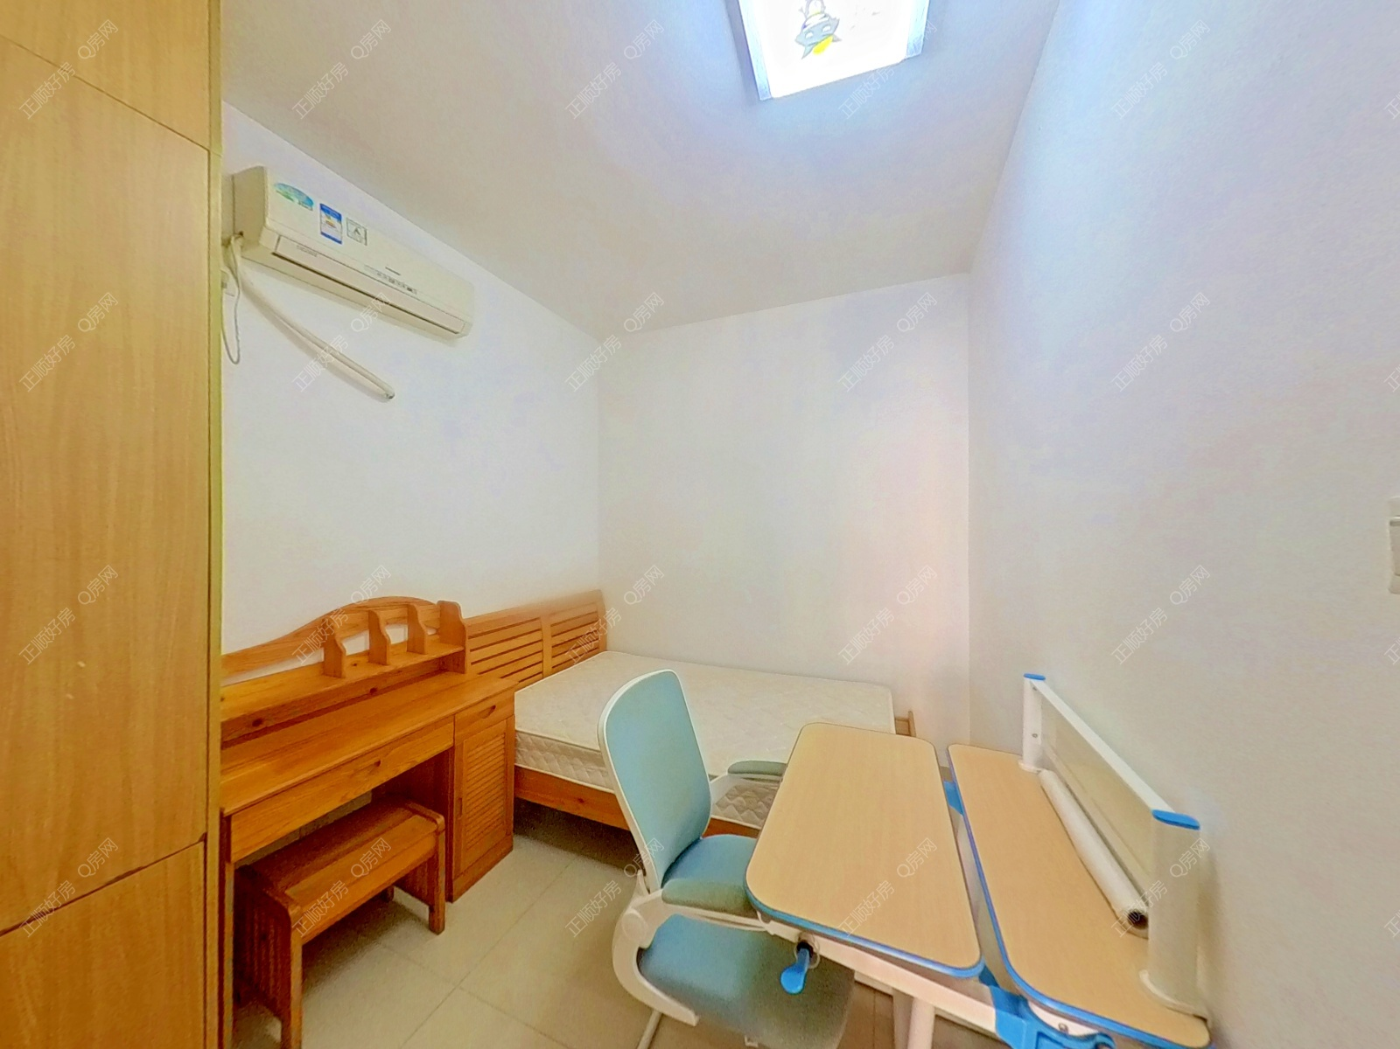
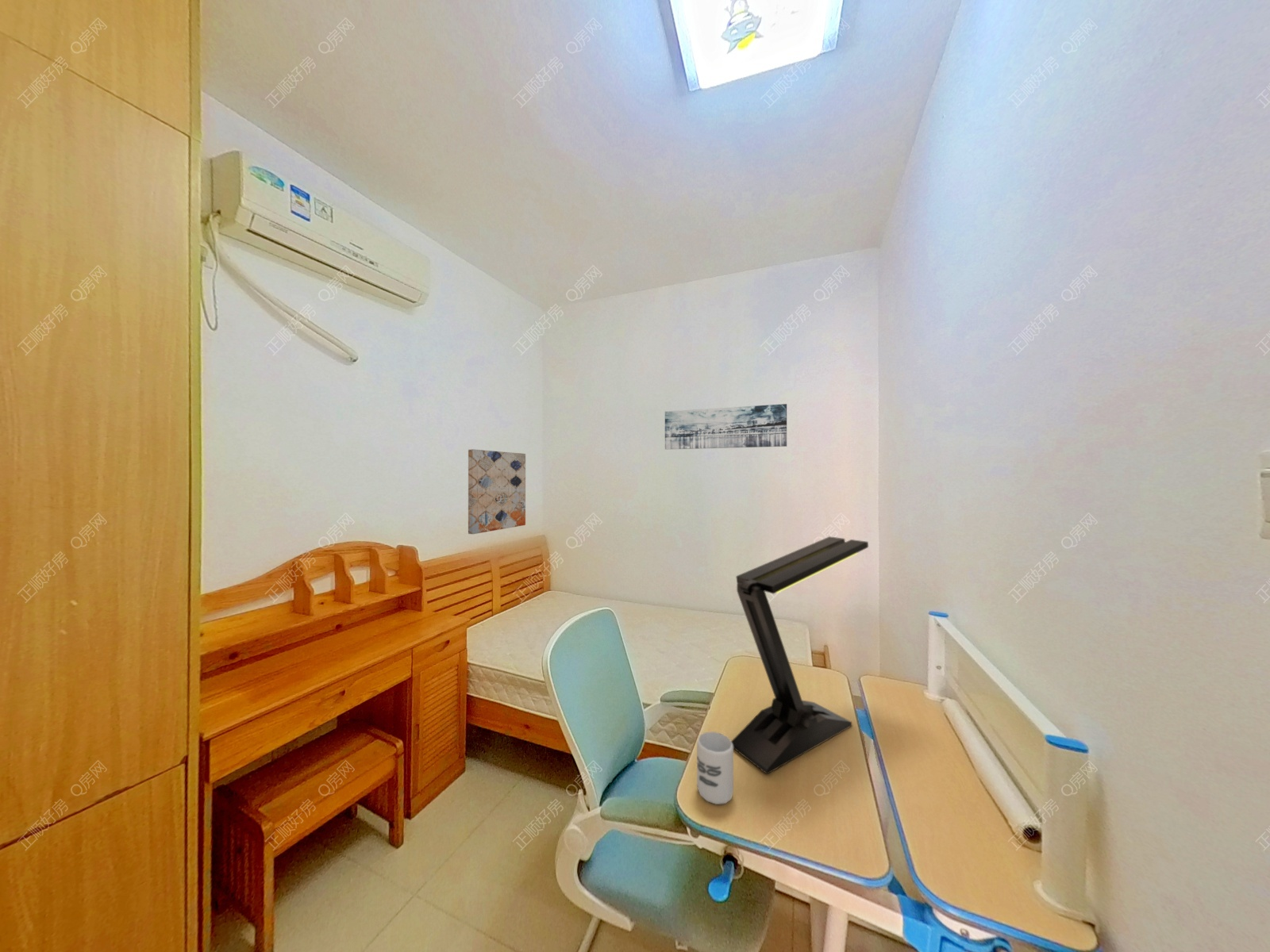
+ wall art [468,448,526,535]
+ desk lamp [730,536,869,775]
+ wall art [664,403,787,451]
+ cup [696,731,734,805]
